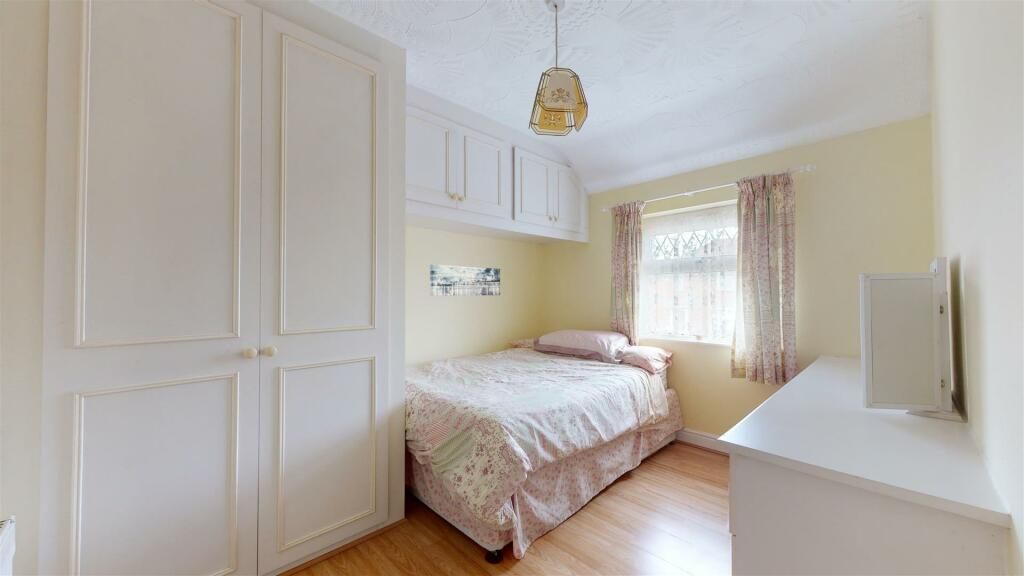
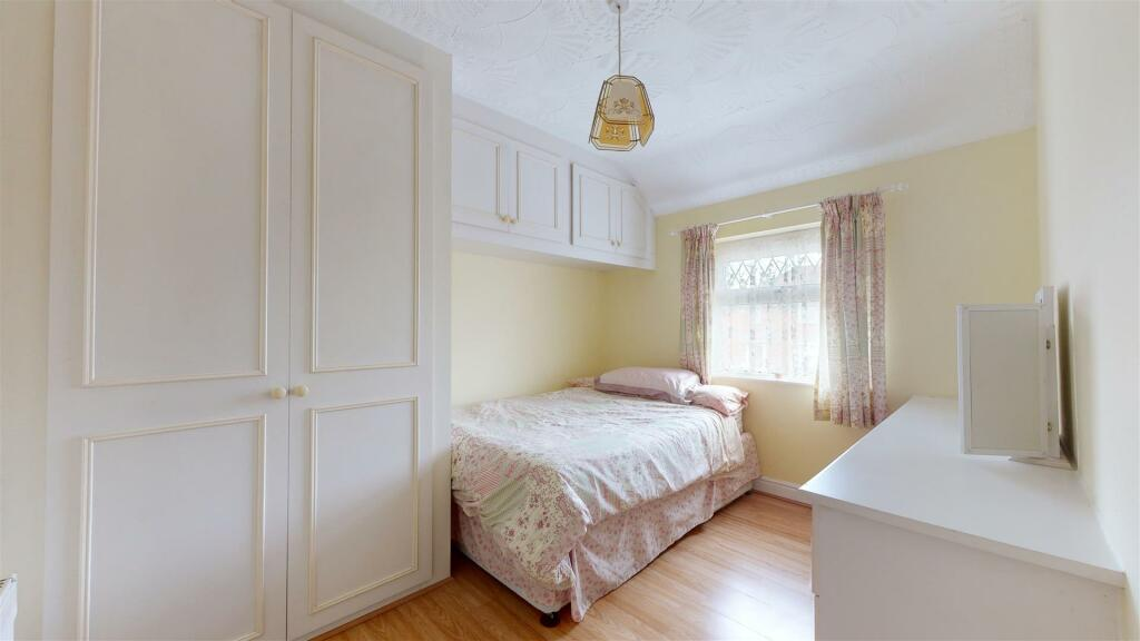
- wall art [429,263,501,297]
